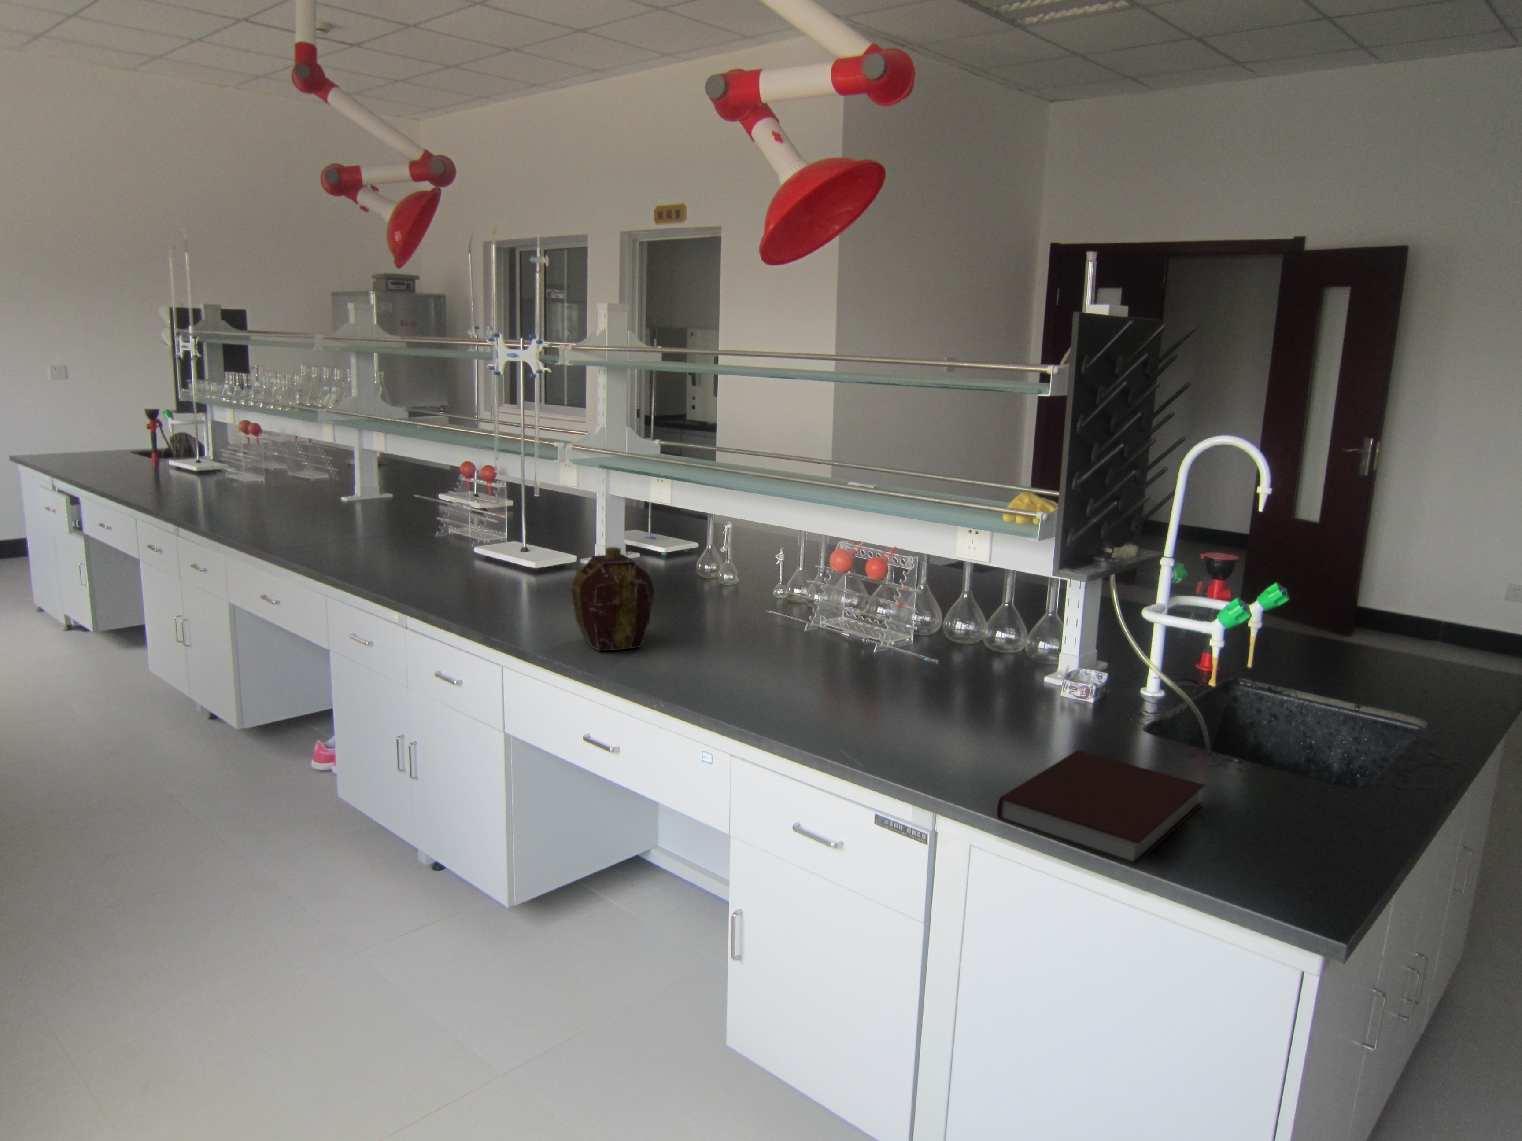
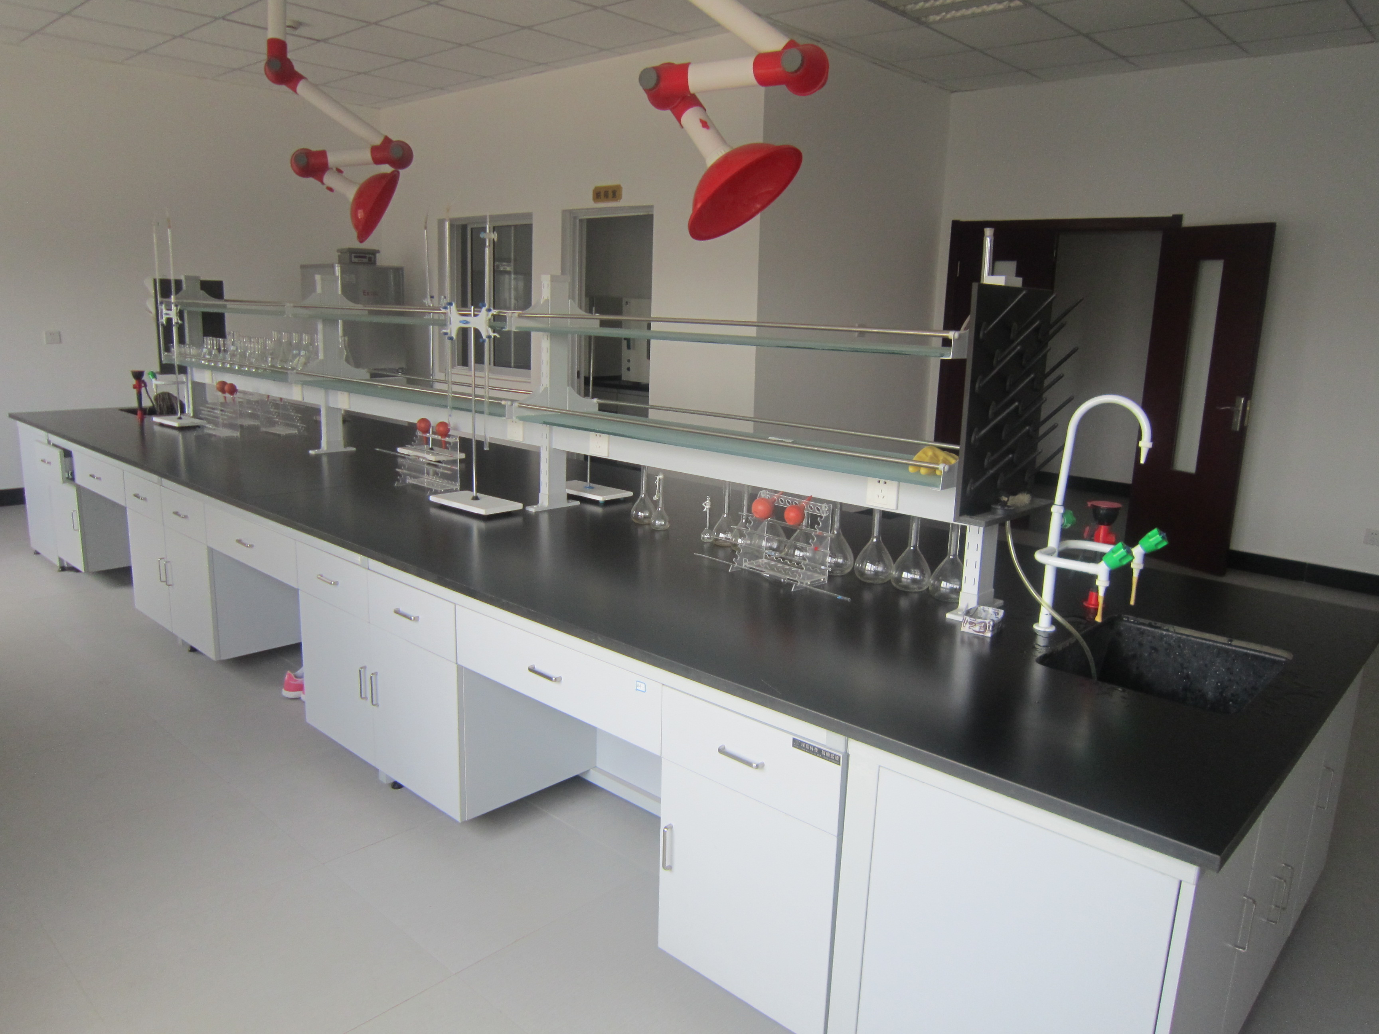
- flask [570,547,654,651]
- notebook [997,749,1206,865]
